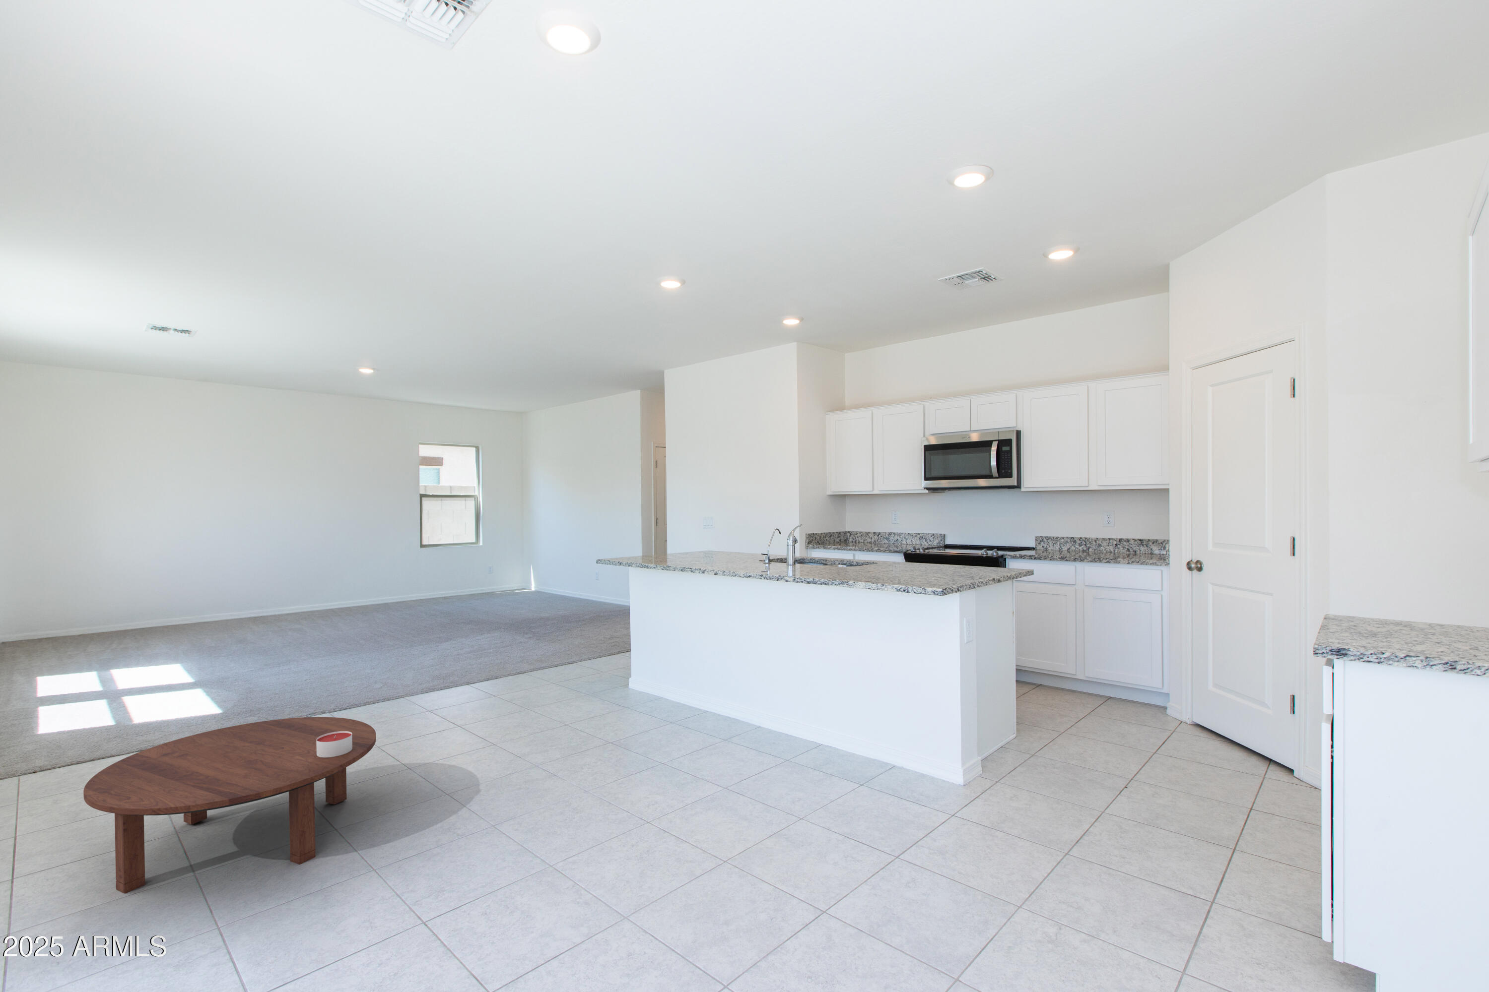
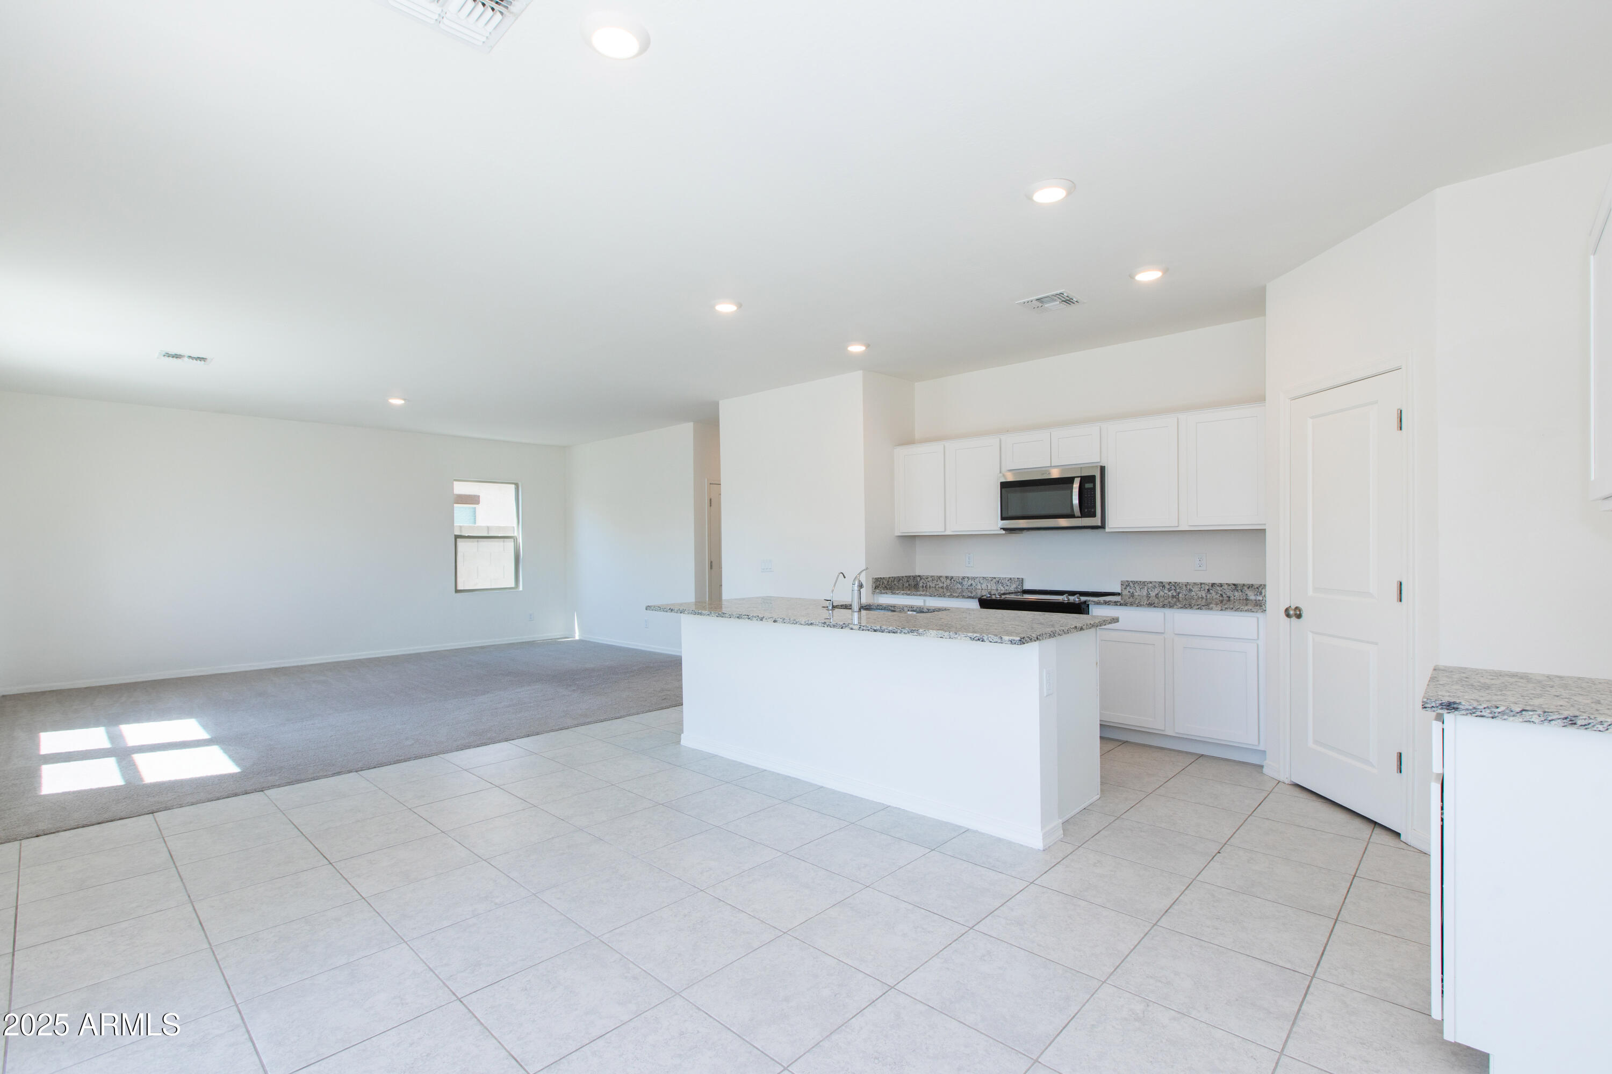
- coffee table [83,716,377,893]
- candle [316,731,352,757]
